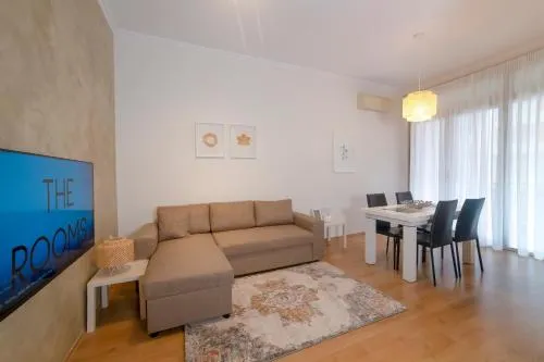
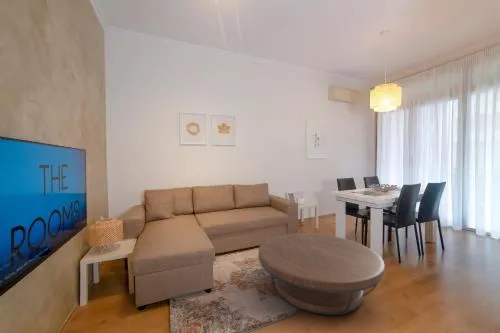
+ coffee table [257,232,386,316]
